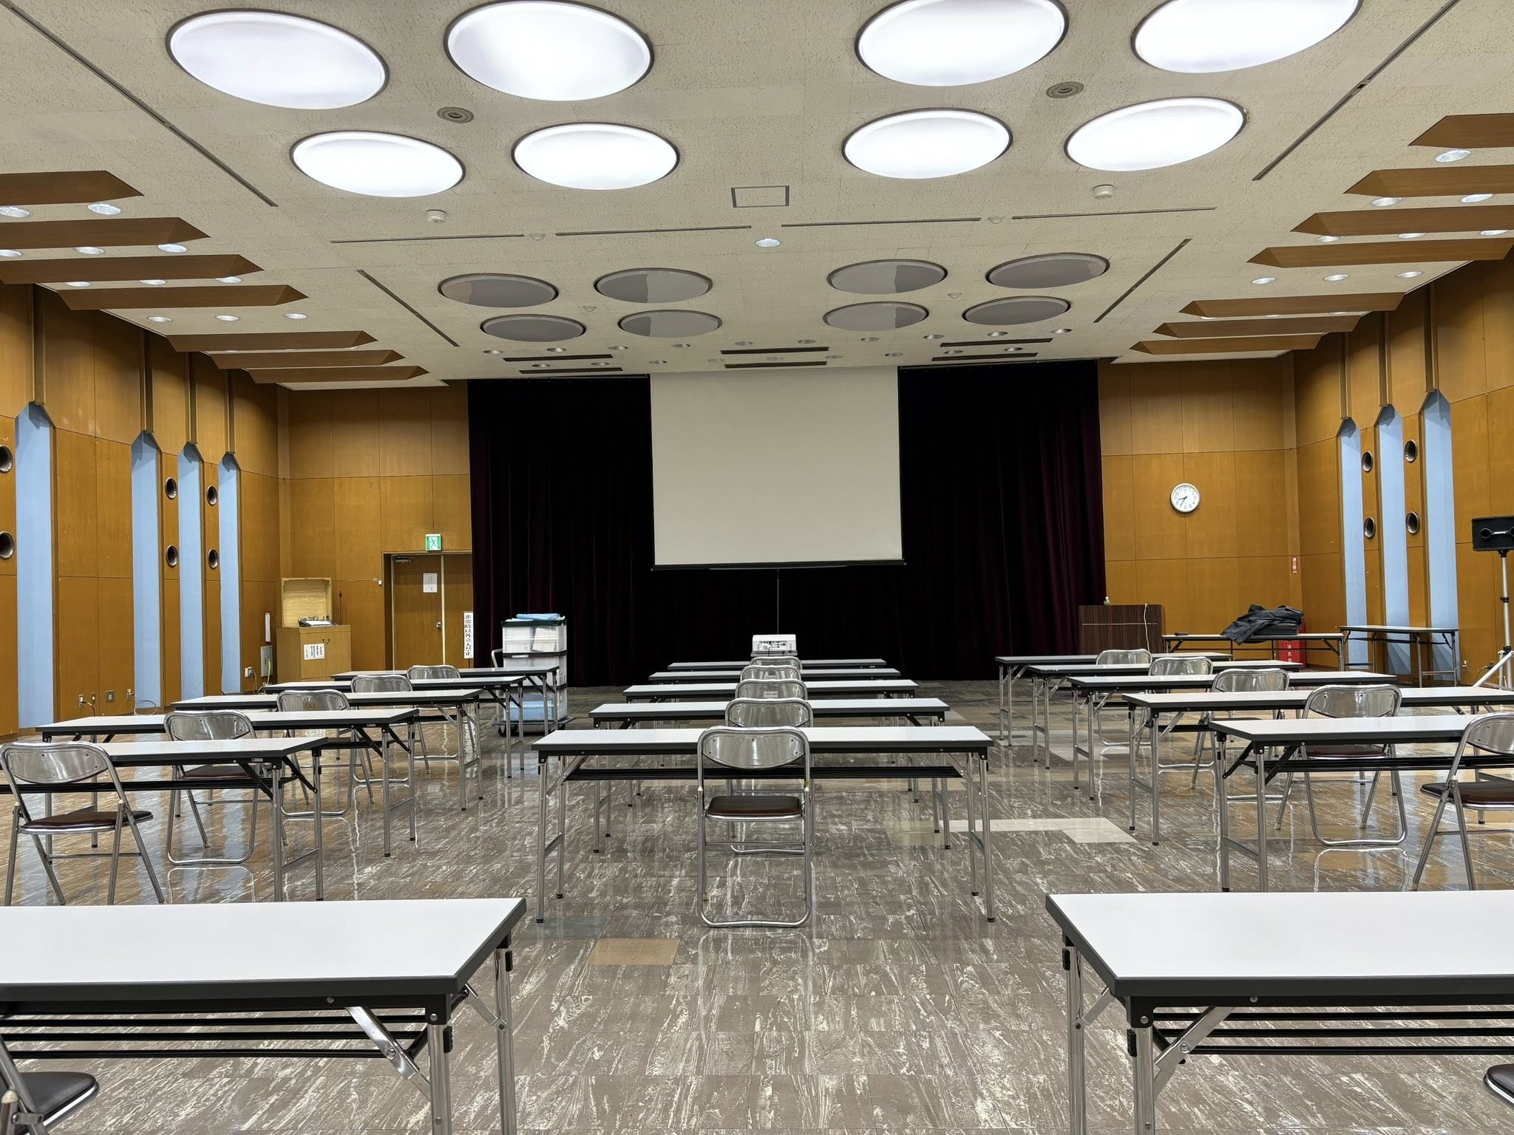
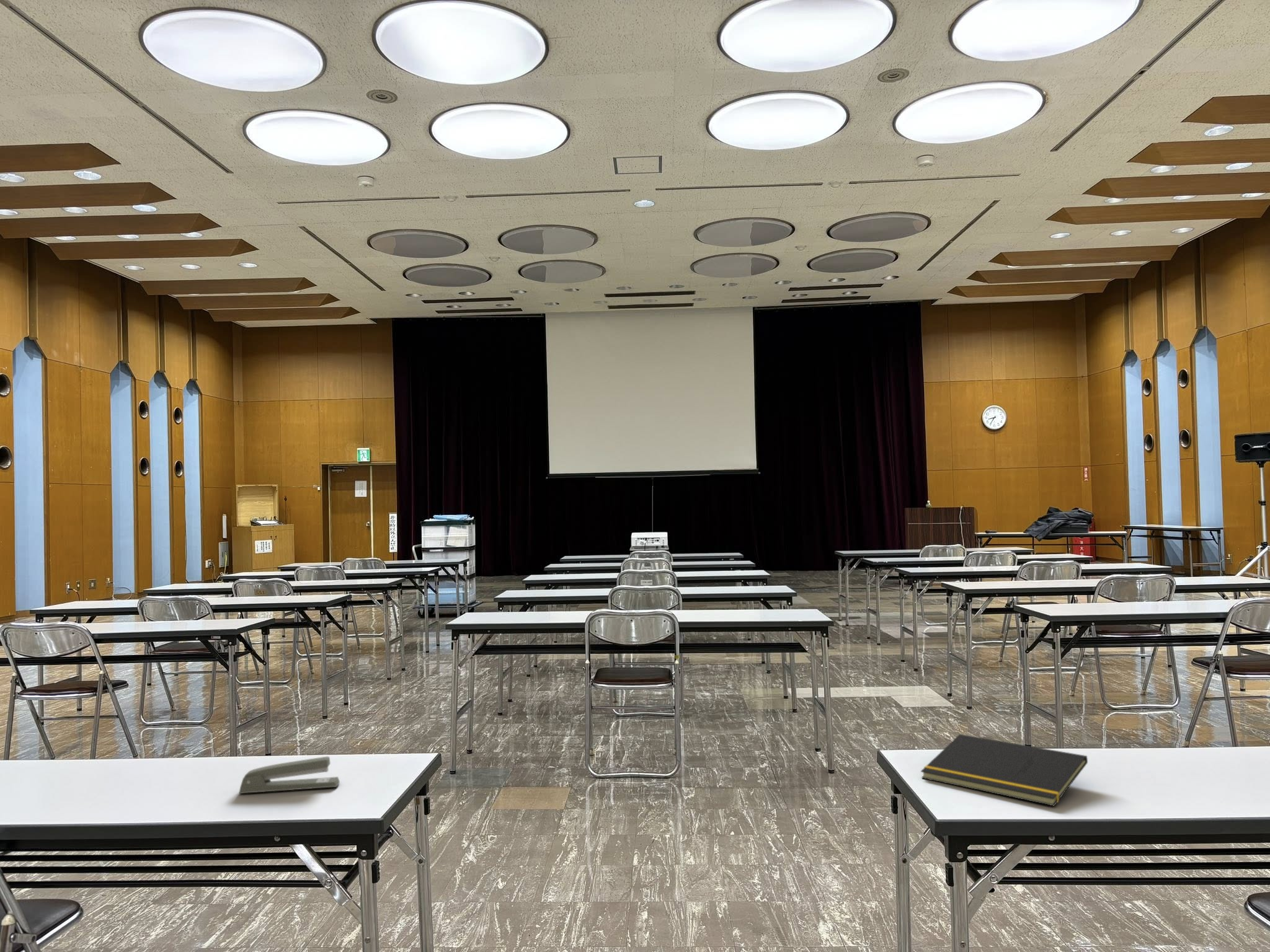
+ notepad [920,734,1088,807]
+ stapler [238,756,340,794]
